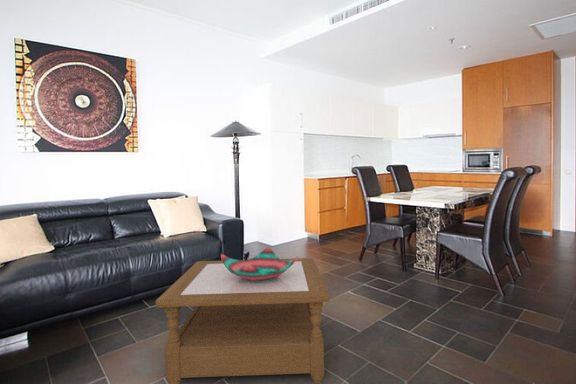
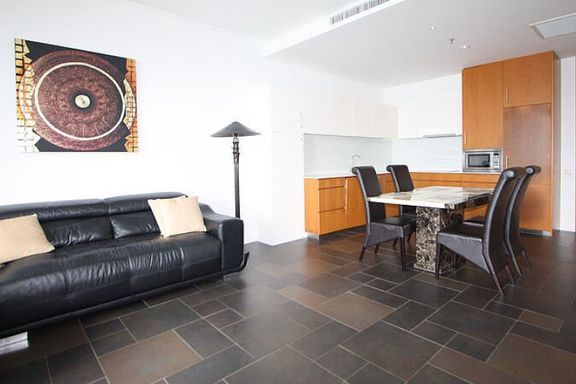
- decorative bowl [220,246,299,282]
- coffee table [155,257,331,384]
